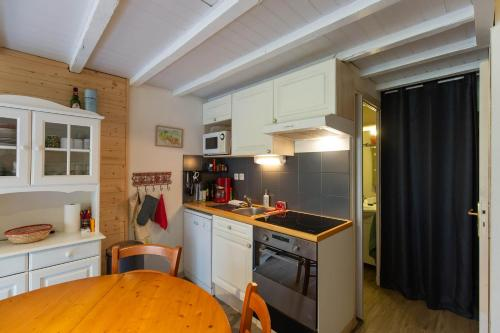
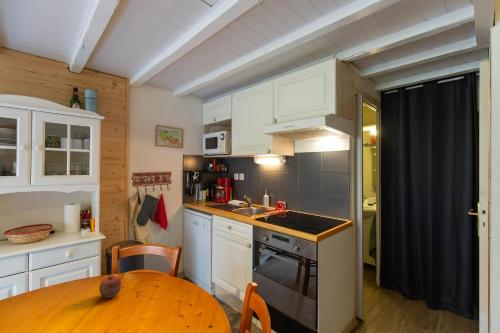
+ apple [98,274,122,299]
